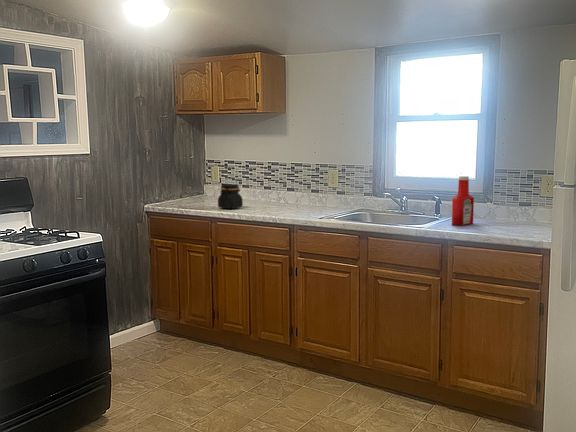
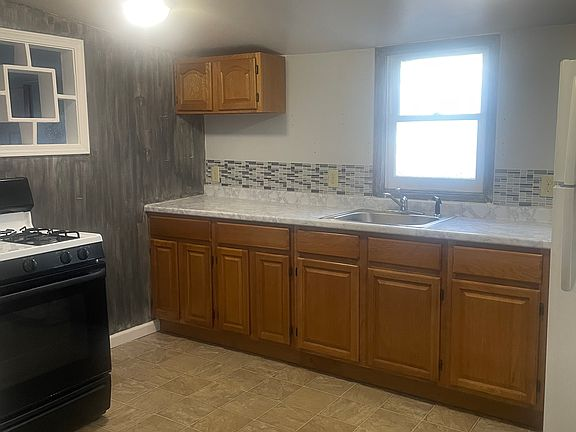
- soap bottle [451,175,475,227]
- jar [217,183,244,210]
